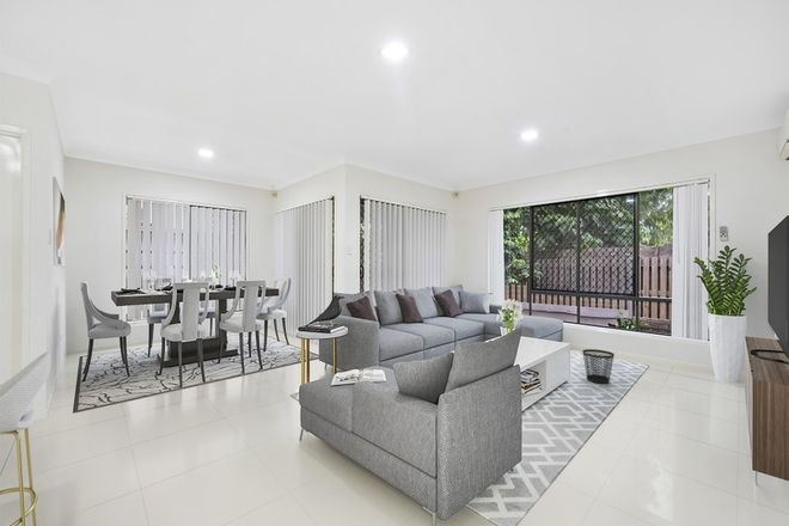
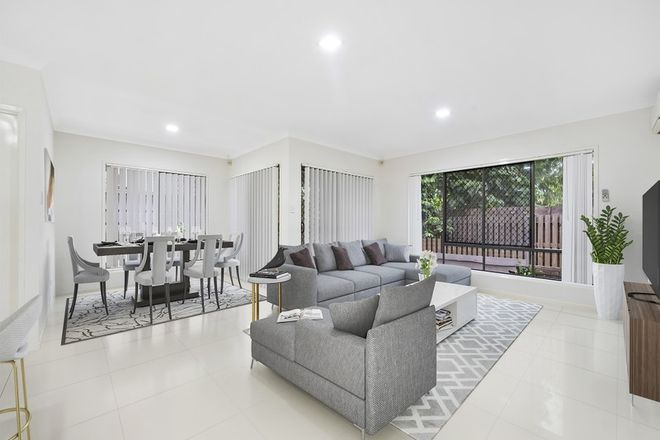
- wastebasket [581,348,616,385]
